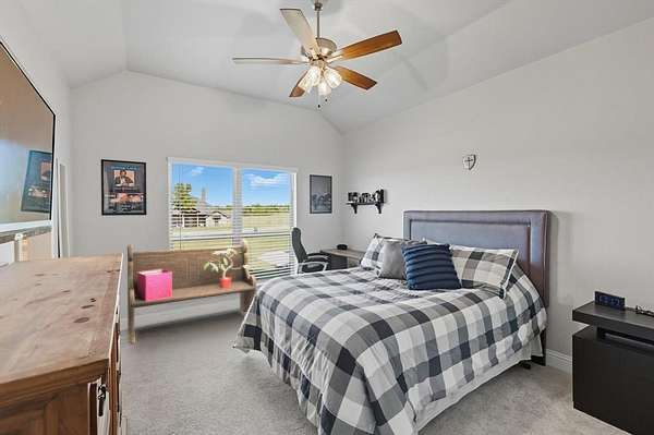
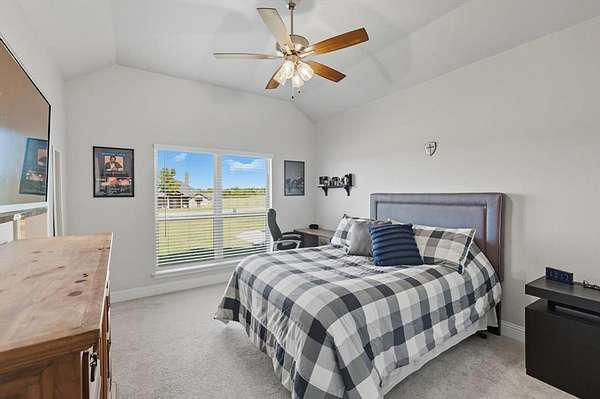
- bench [126,239,257,346]
- potted plant [204,249,252,288]
- storage bin [137,269,172,301]
